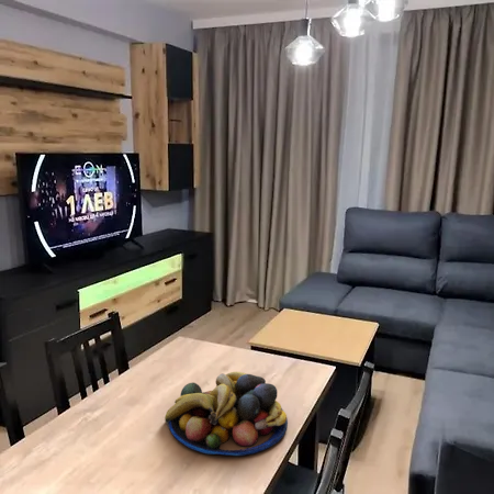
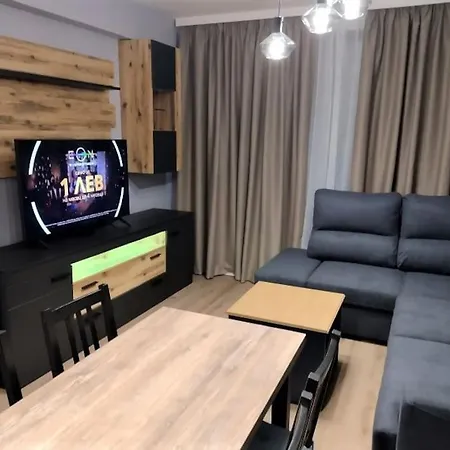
- fruit bowl [164,371,289,457]
